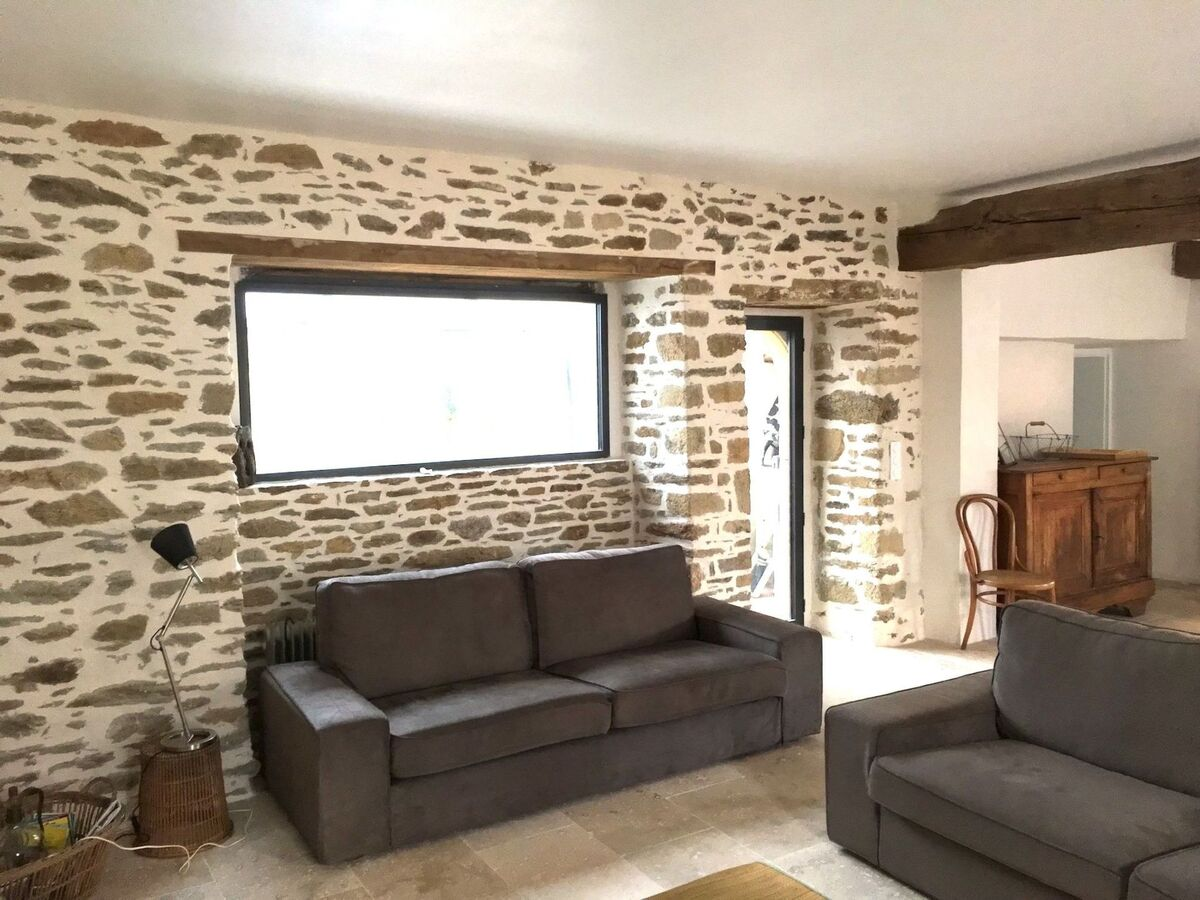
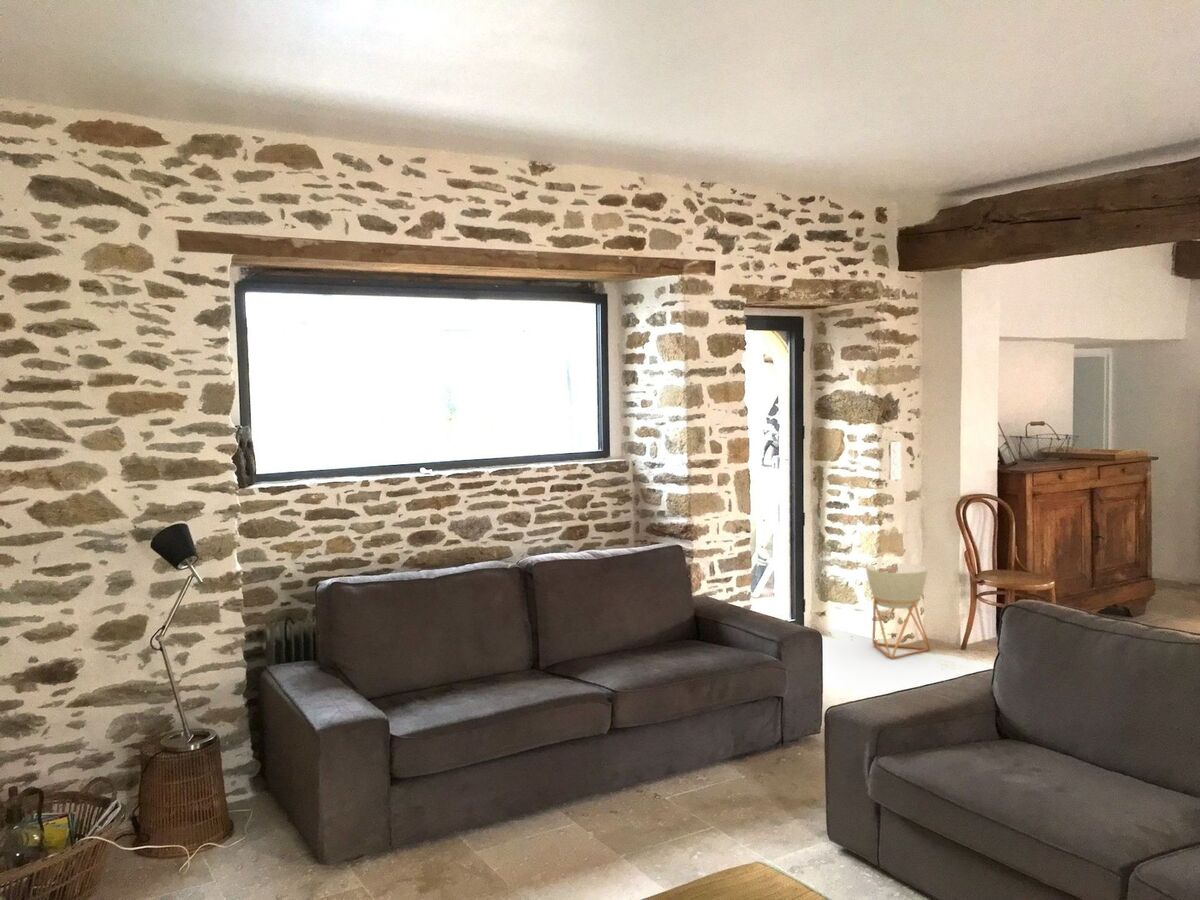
+ planter [865,562,931,660]
